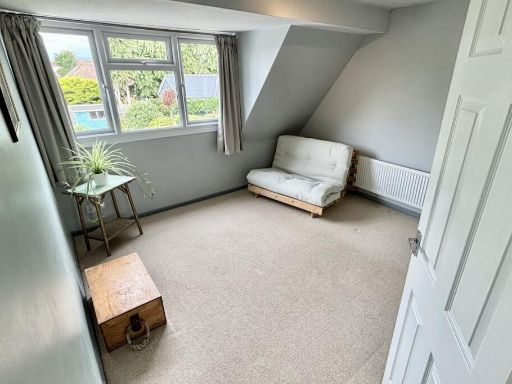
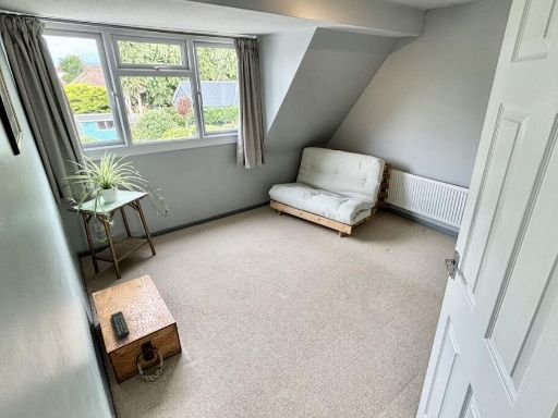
+ remote control [110,310,131,340]
